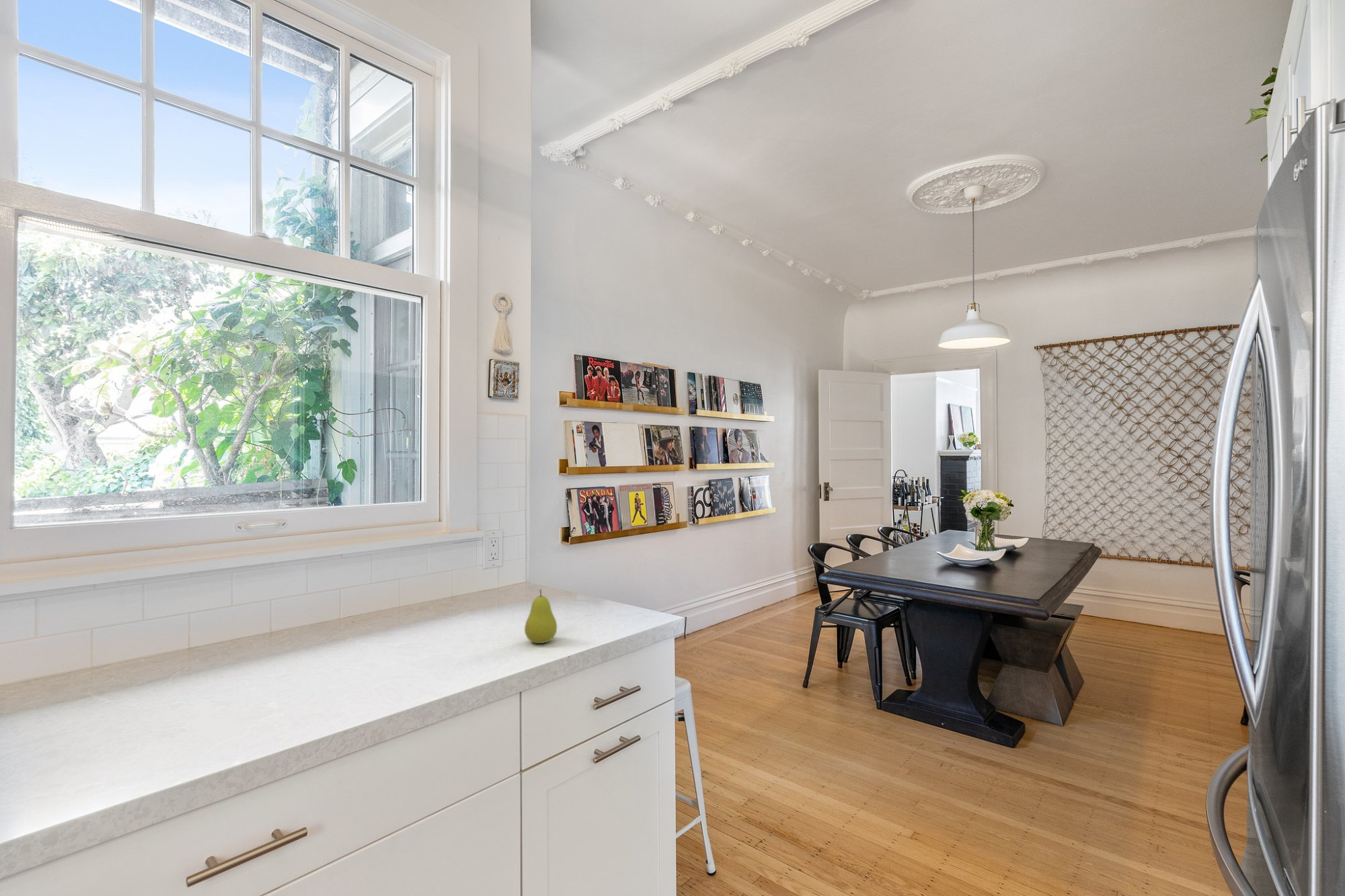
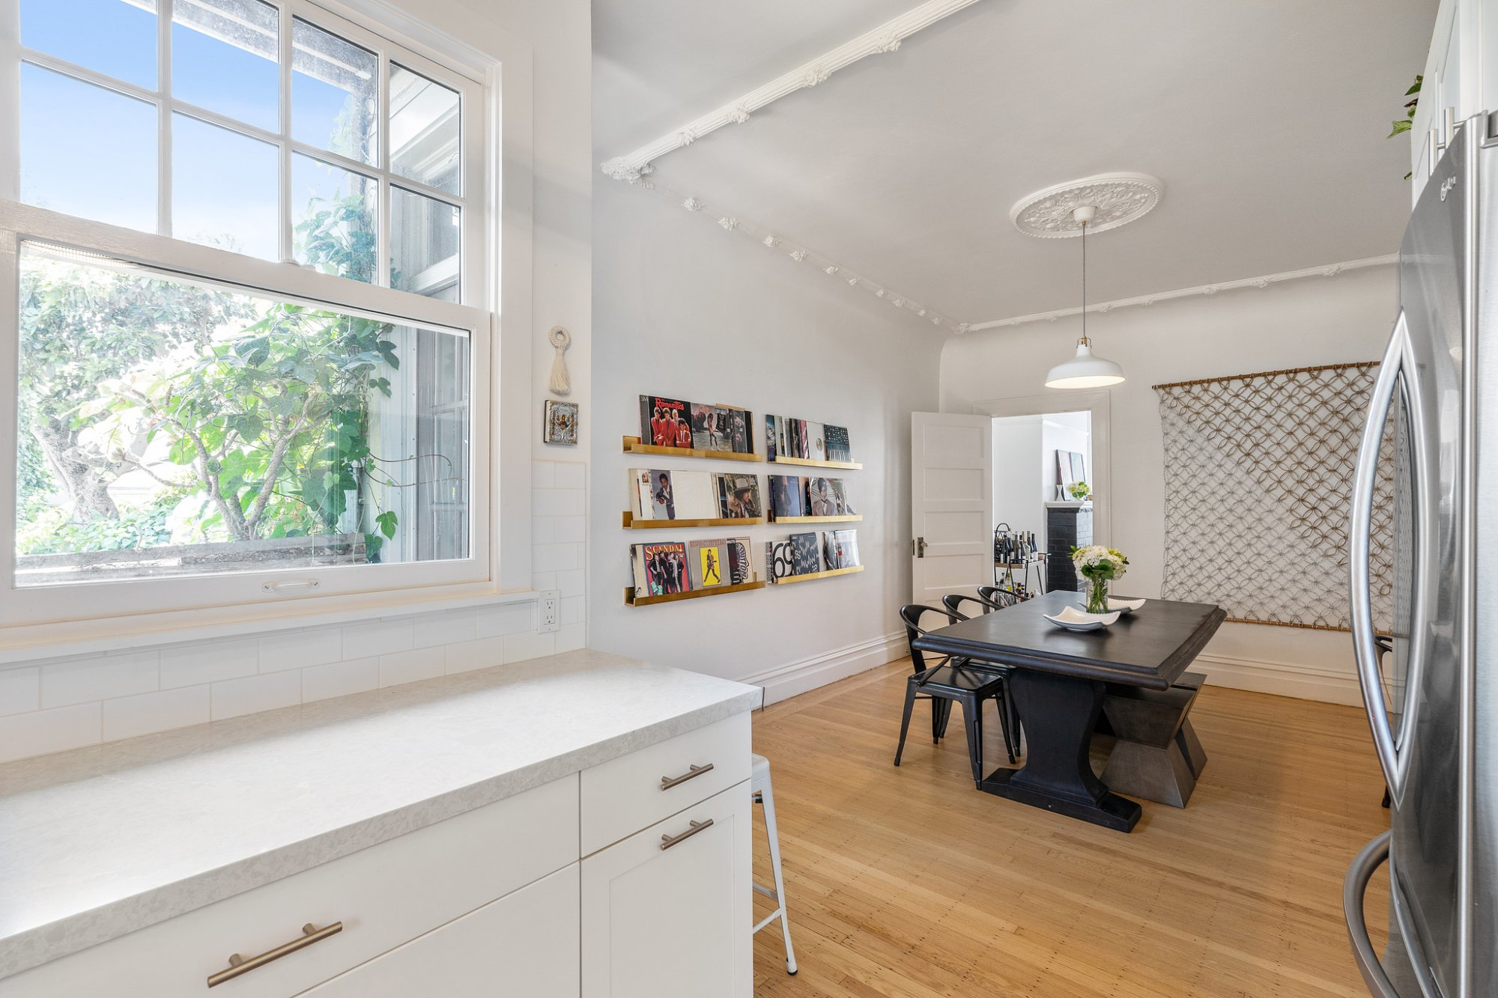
- fruit [524,589,558,644]
